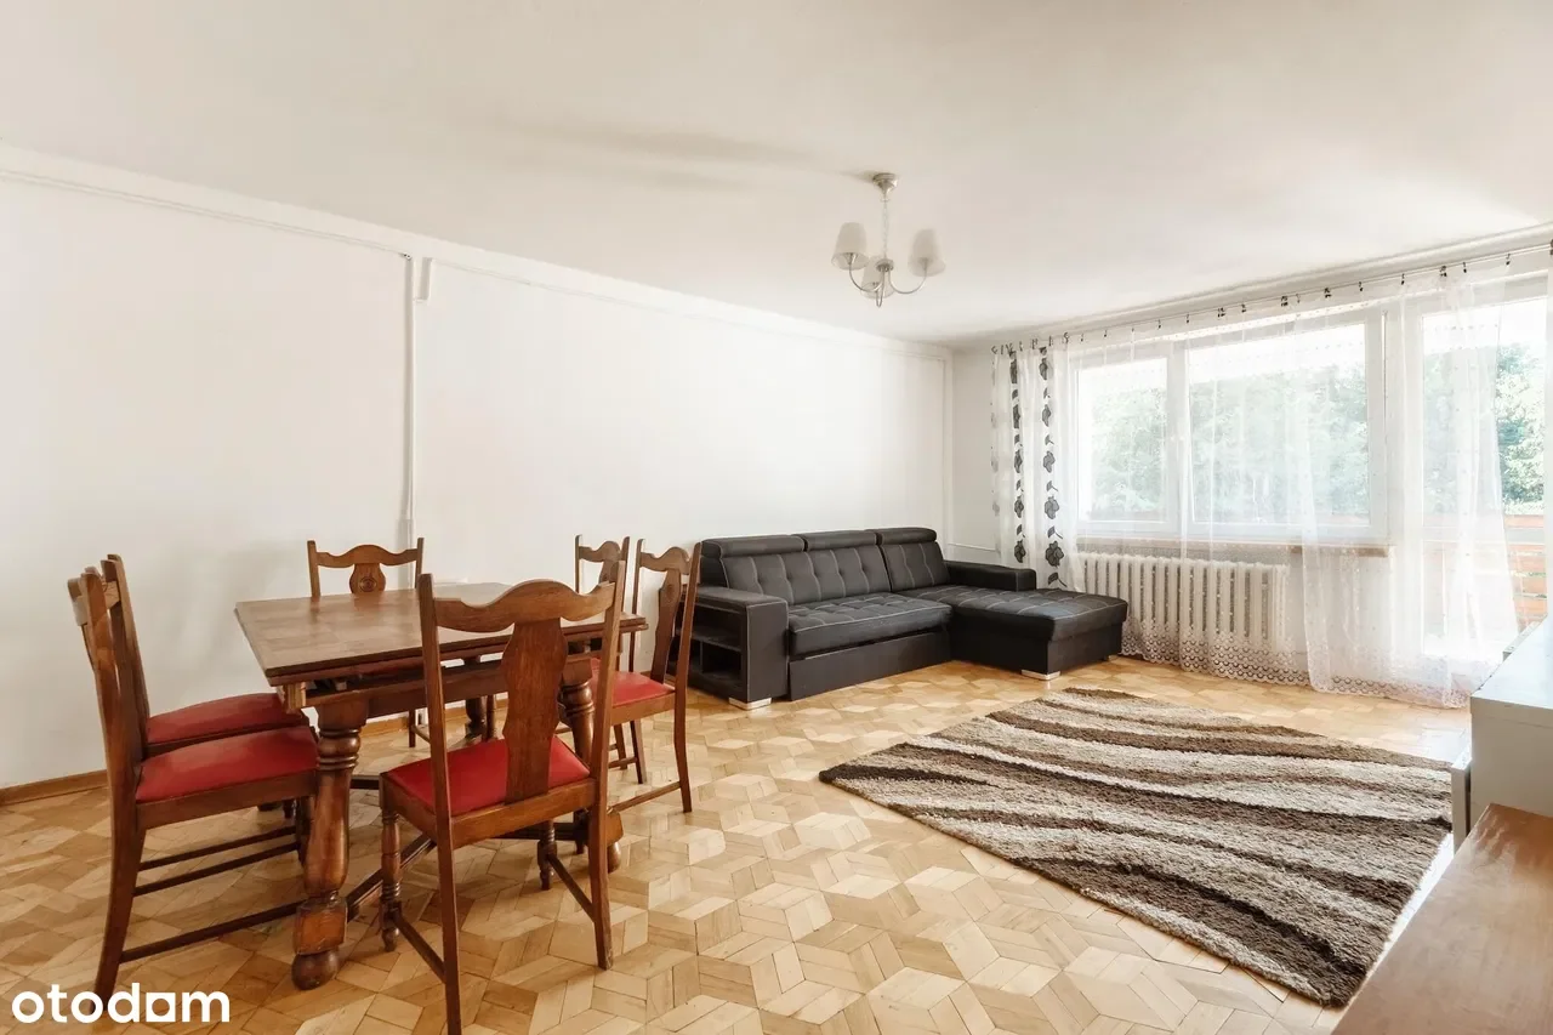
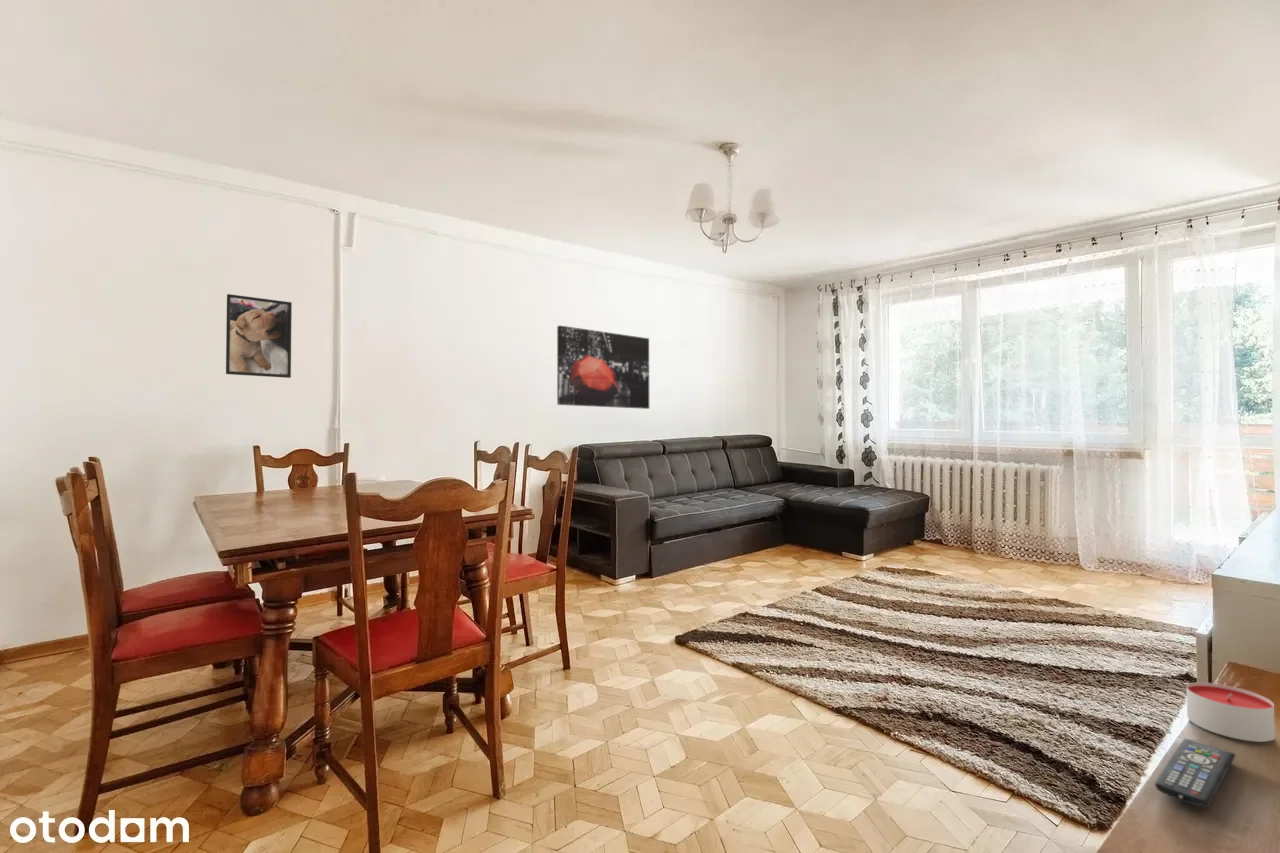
+ remote control [1154,737,1236,809]
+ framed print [225,293,293,379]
+ candle [1185,681,1276,743]
+ wall art [556,325,650,410]
